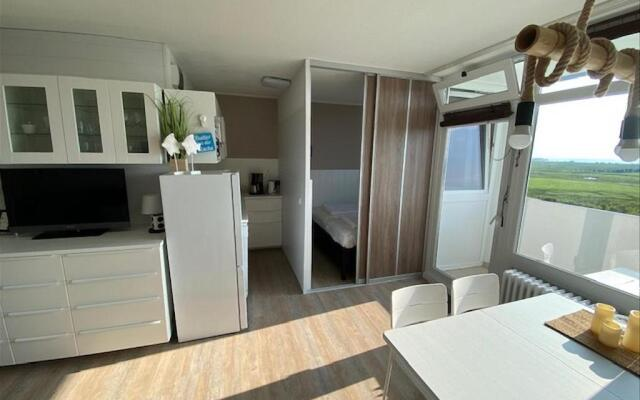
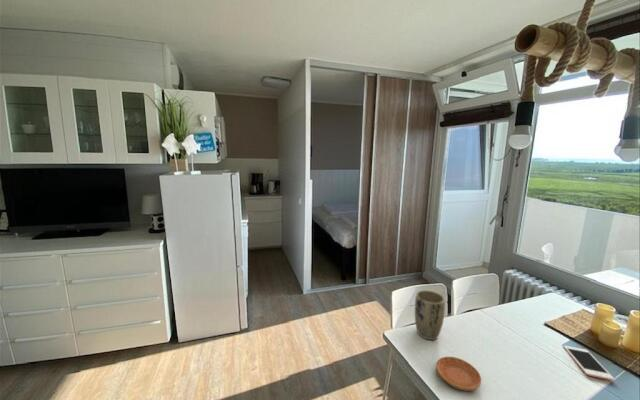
+ saucer [435,356,482,392]
+ cell phone [563,345,615,382]
+ plant pot [414,289,446,341]
